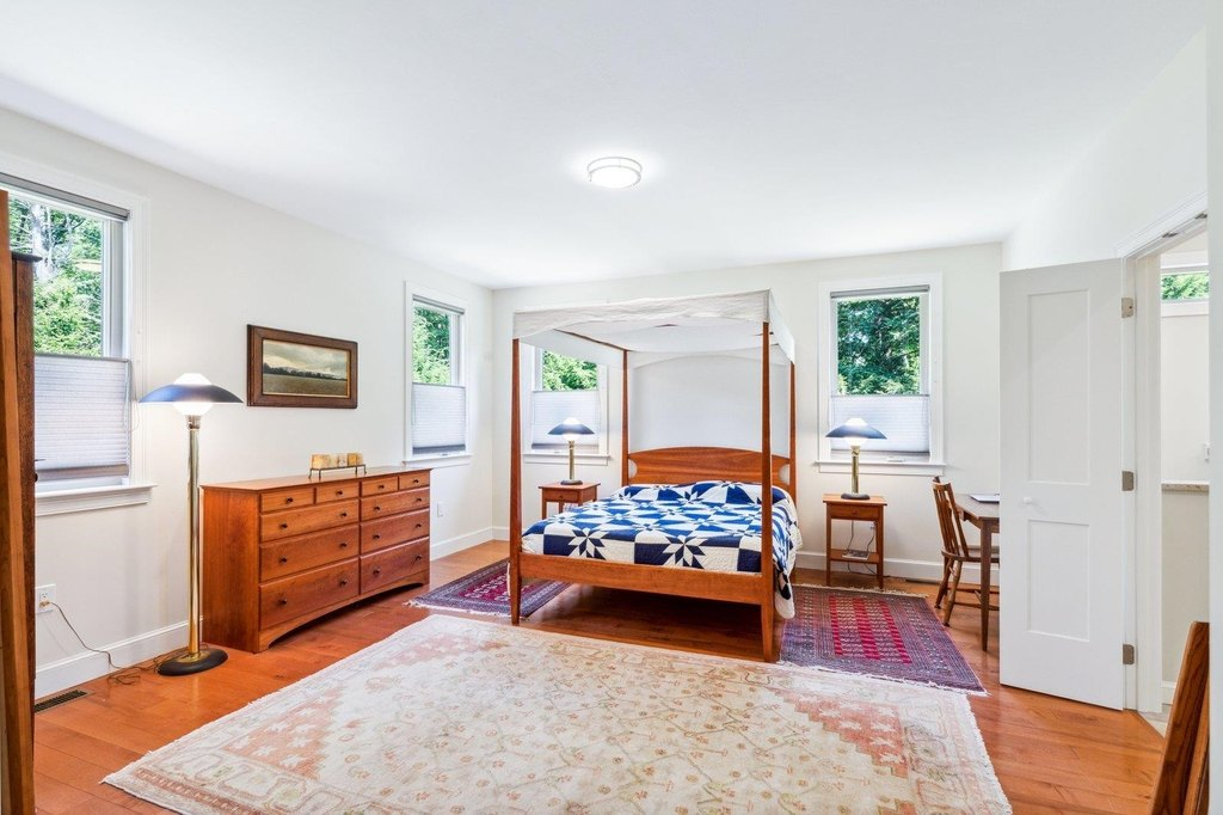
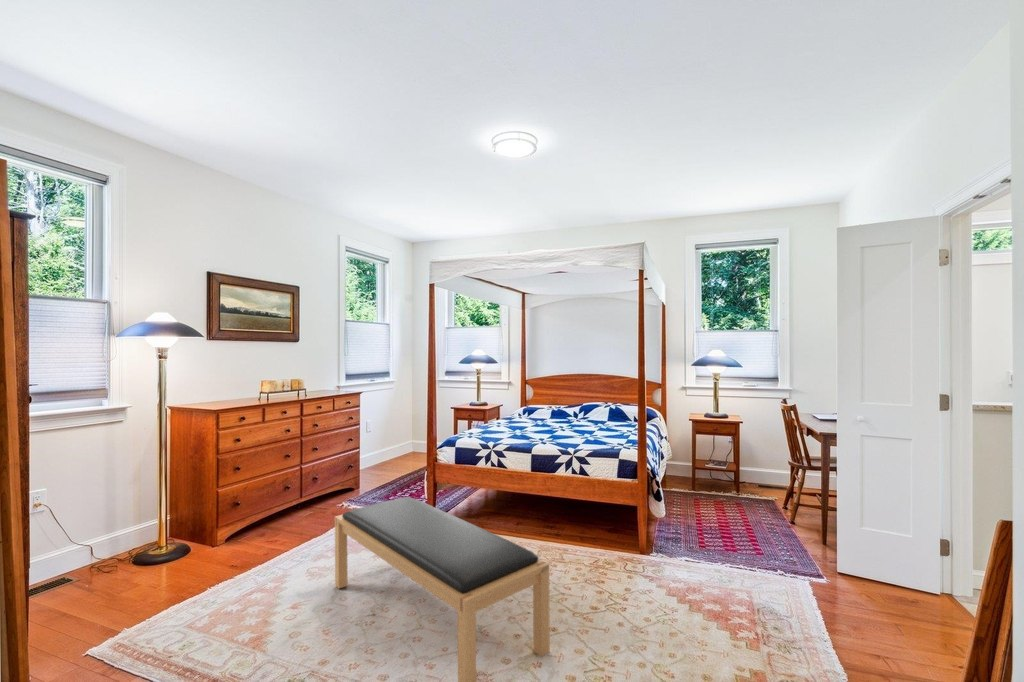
+ bench [334,496,551,682]
